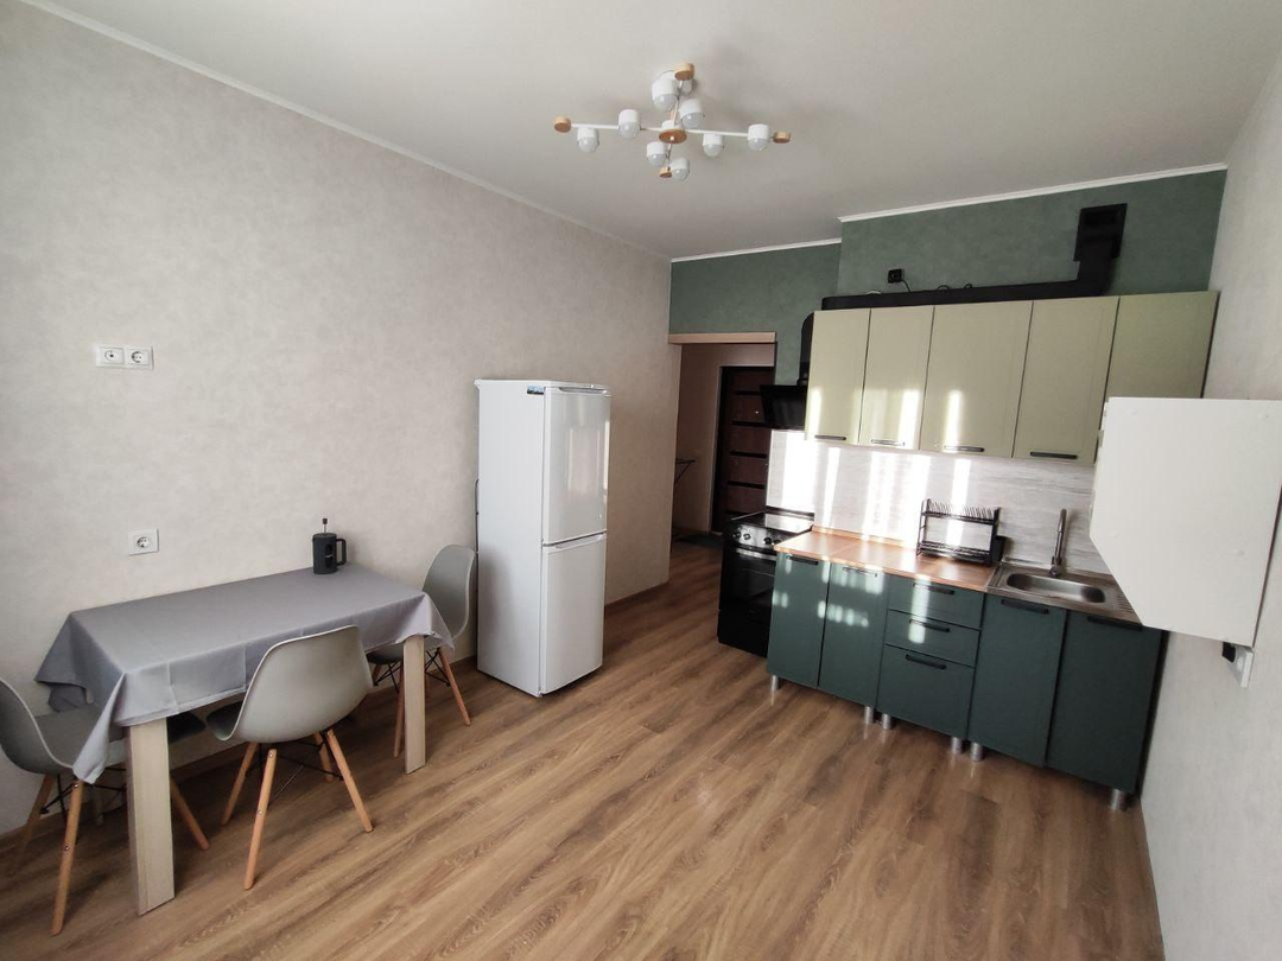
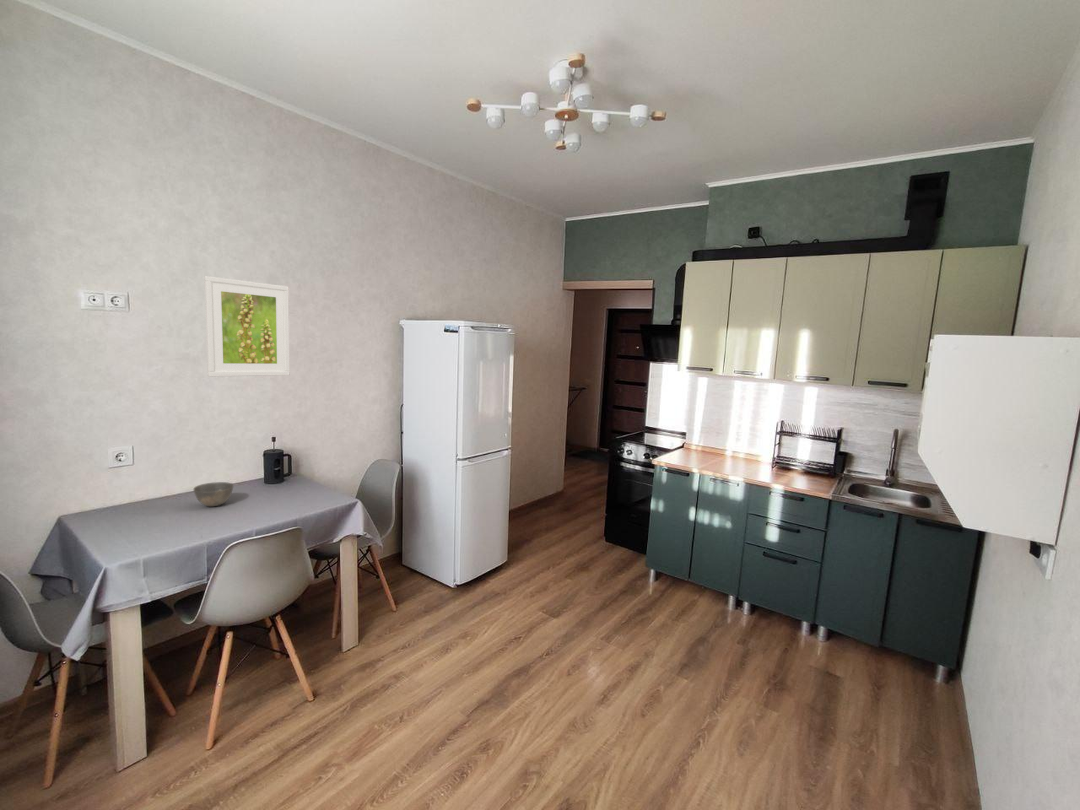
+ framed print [203,275,291,378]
+ bowl [193,481,235,507]
